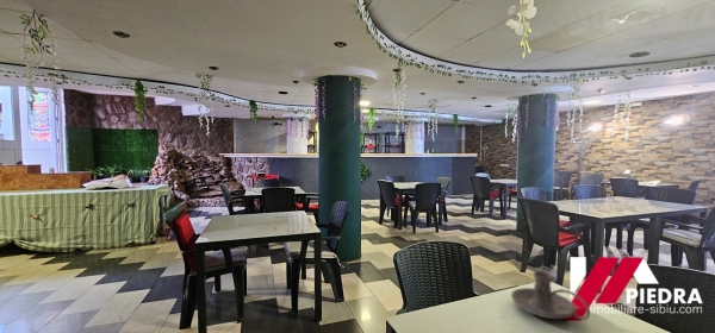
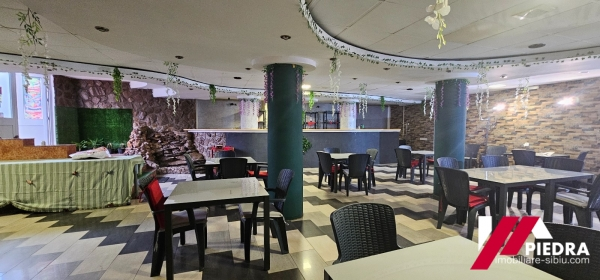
- candle holder [510,270,591,321]
